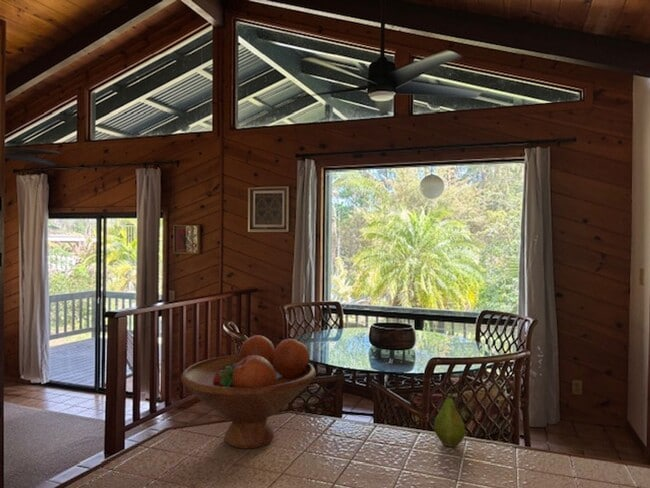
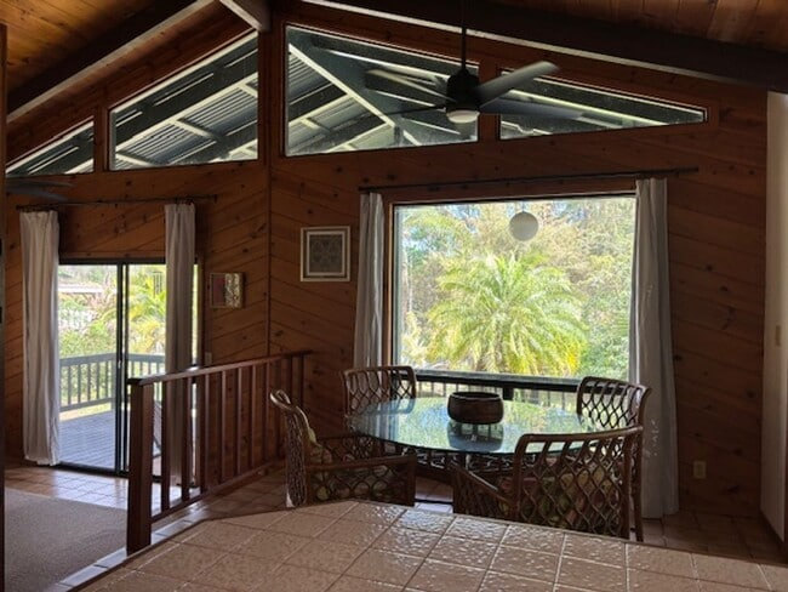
- fruit [433,390,466,447]
- fruit bowl [180,334,317,450]
